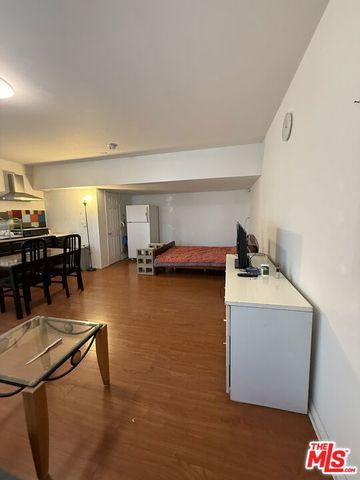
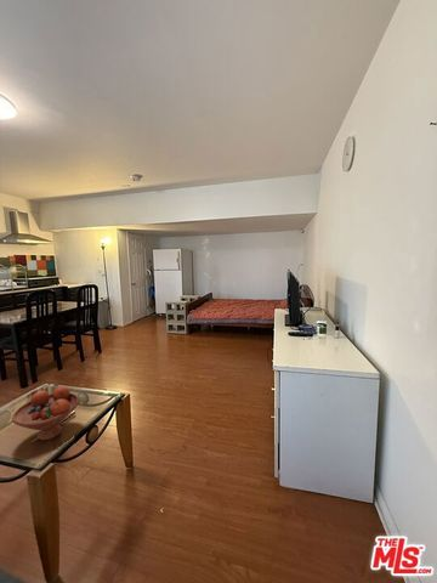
+ fruit bowl [11,385,80,442]
